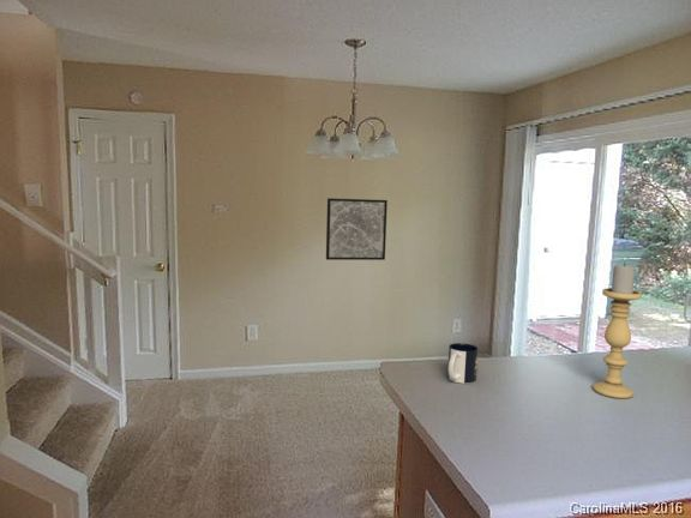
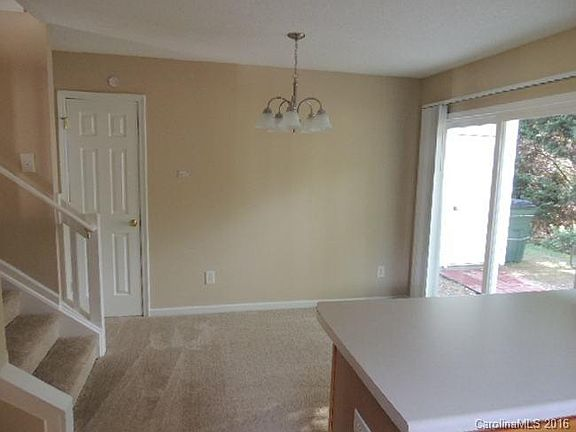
- mug [446,342,480,385]
- wall art [325,197,389,261]
- candle holder [591,261,643,399]
